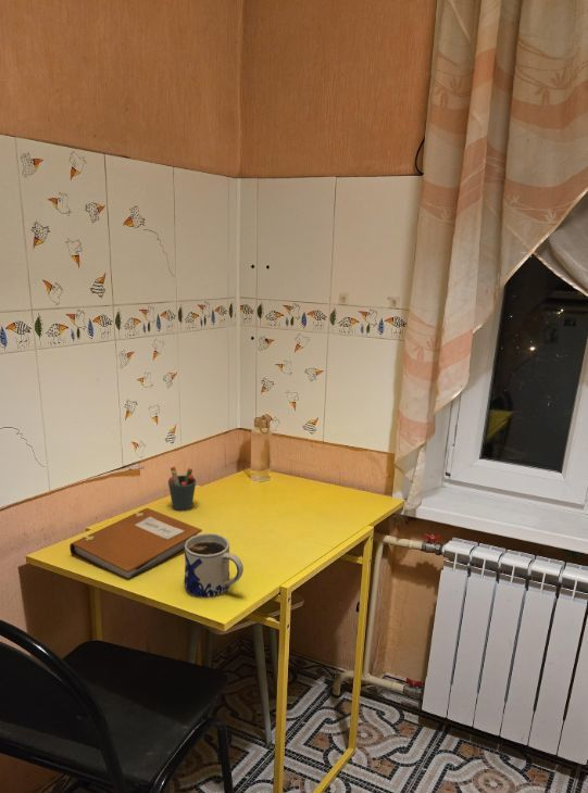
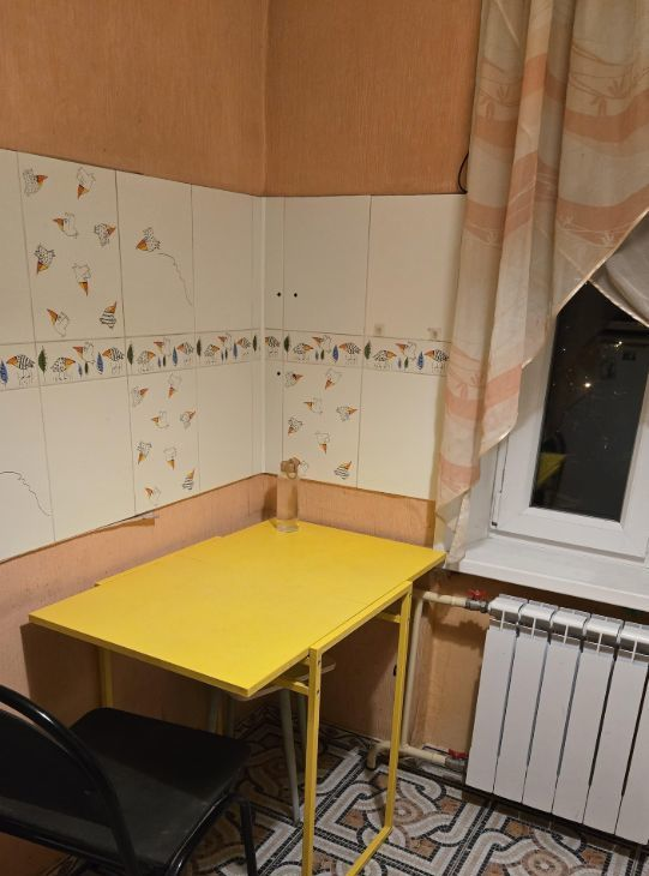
- mug [183,532,245,599]
- pen holder [167,466,197,512]
- notebook [68,507,203,579]
